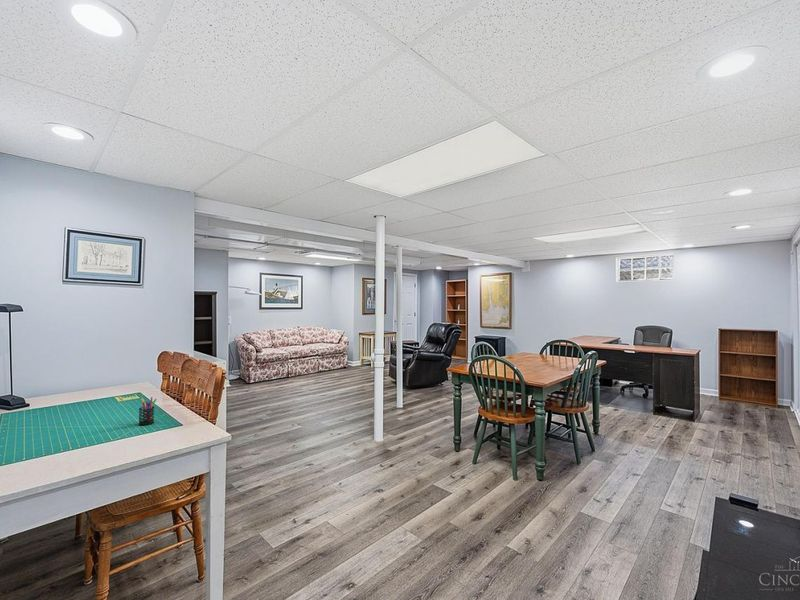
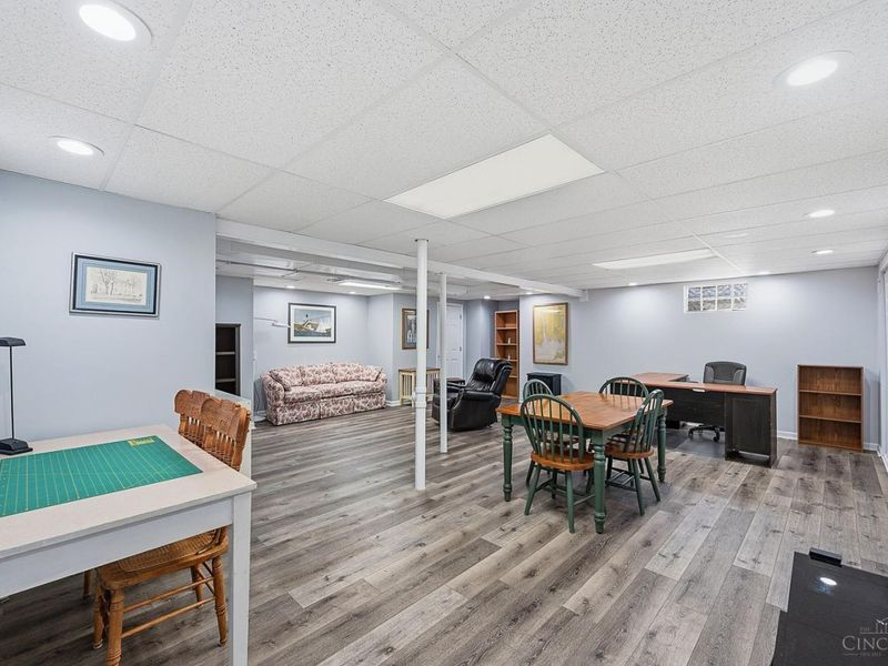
- pen holder [138,396,158,426]
